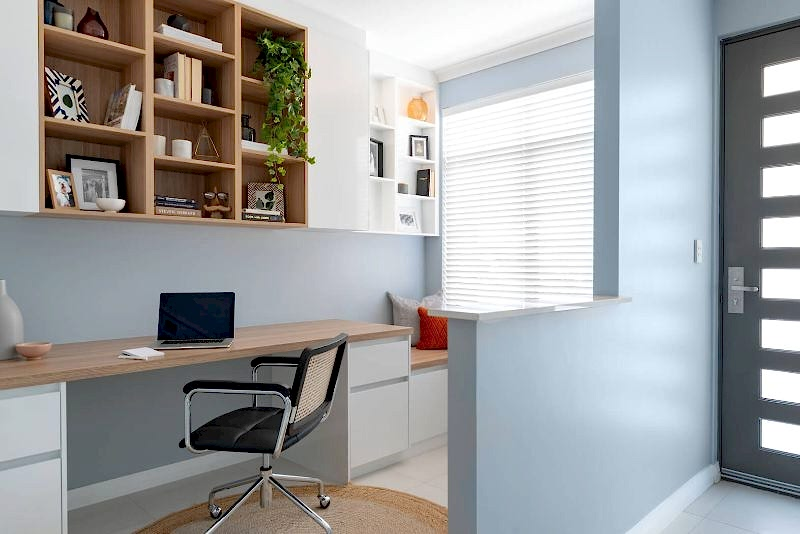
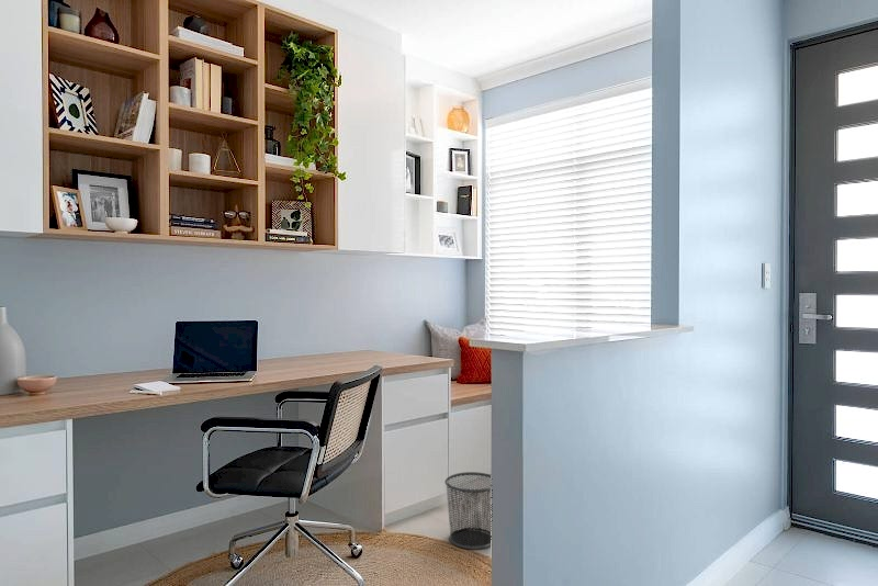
+ waste bin [443,471,492,550]
